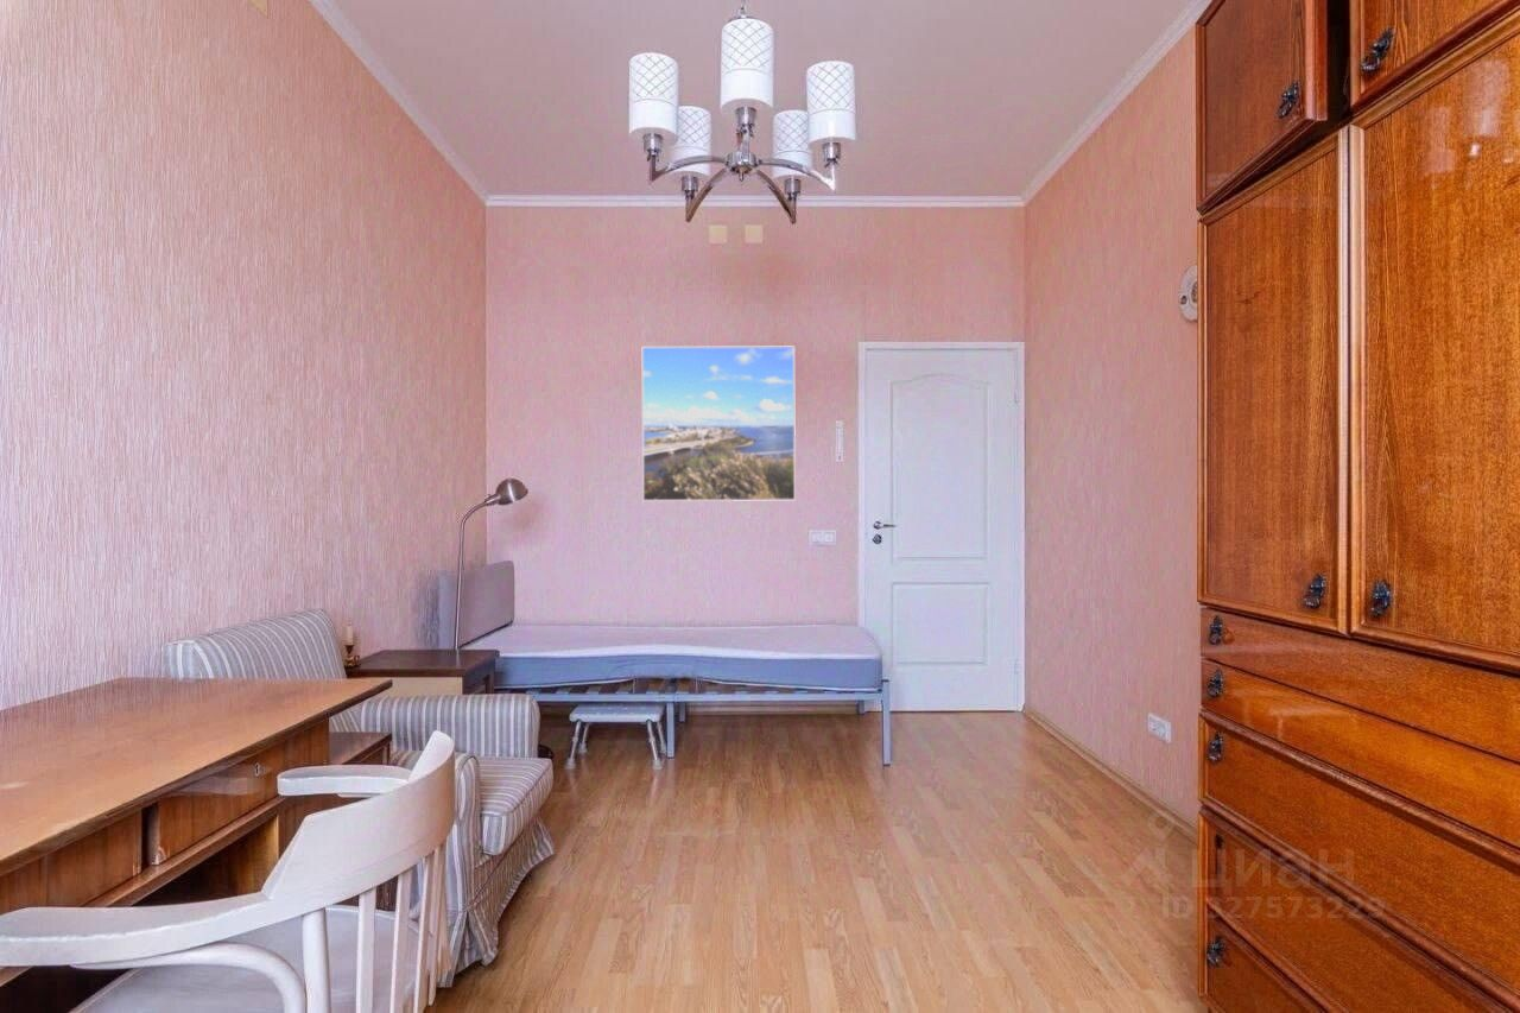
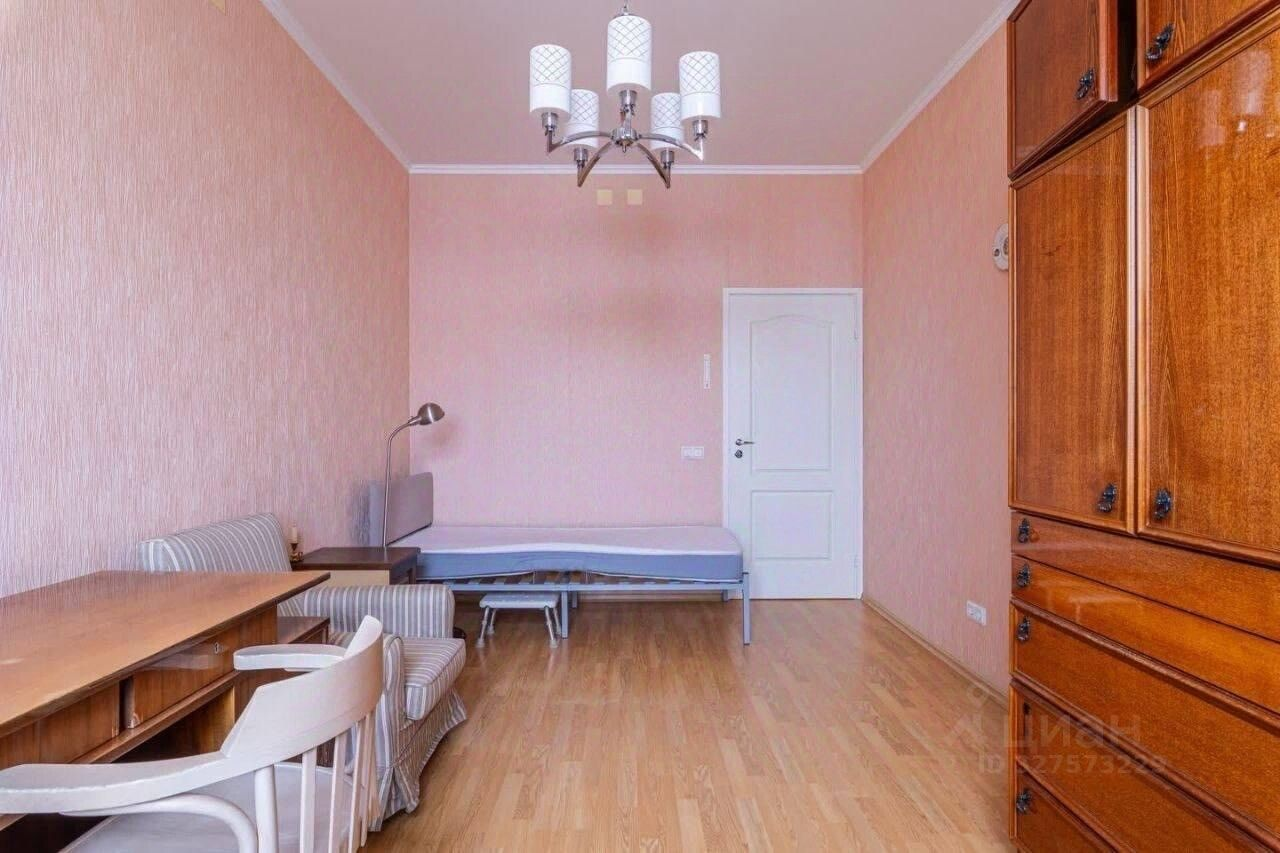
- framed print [641,346,797,502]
